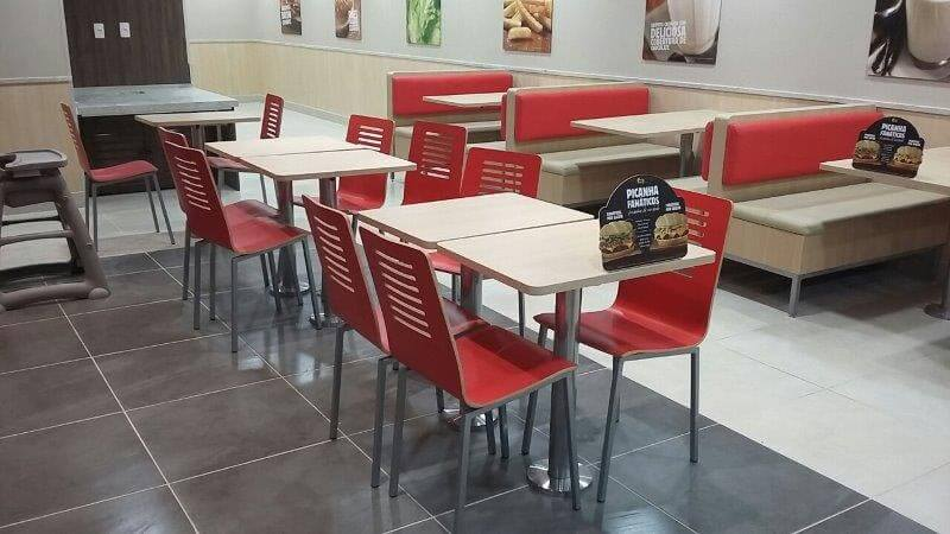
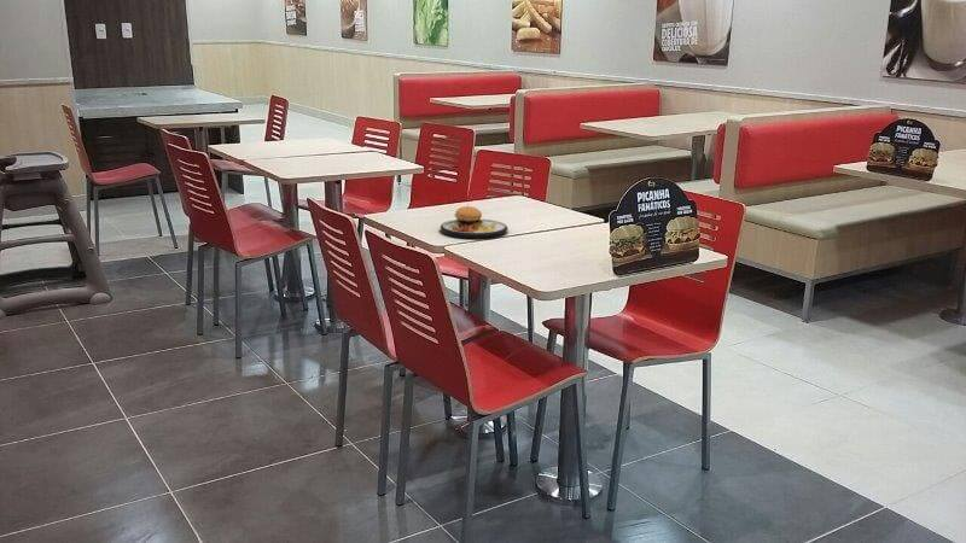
+ burger [440,202,508,240]
